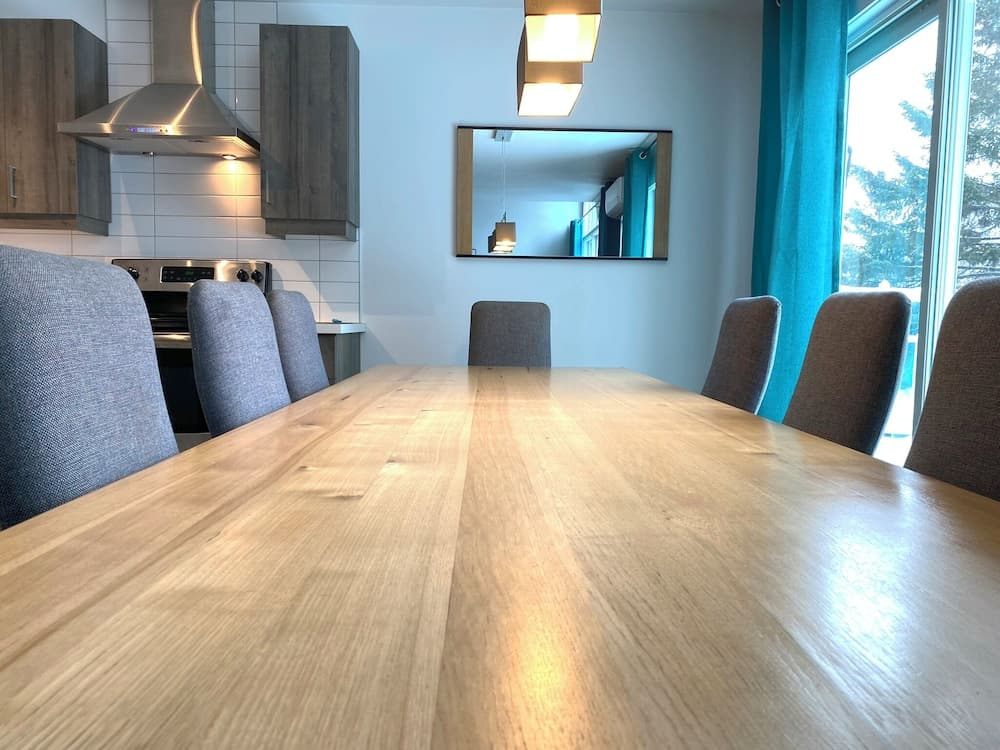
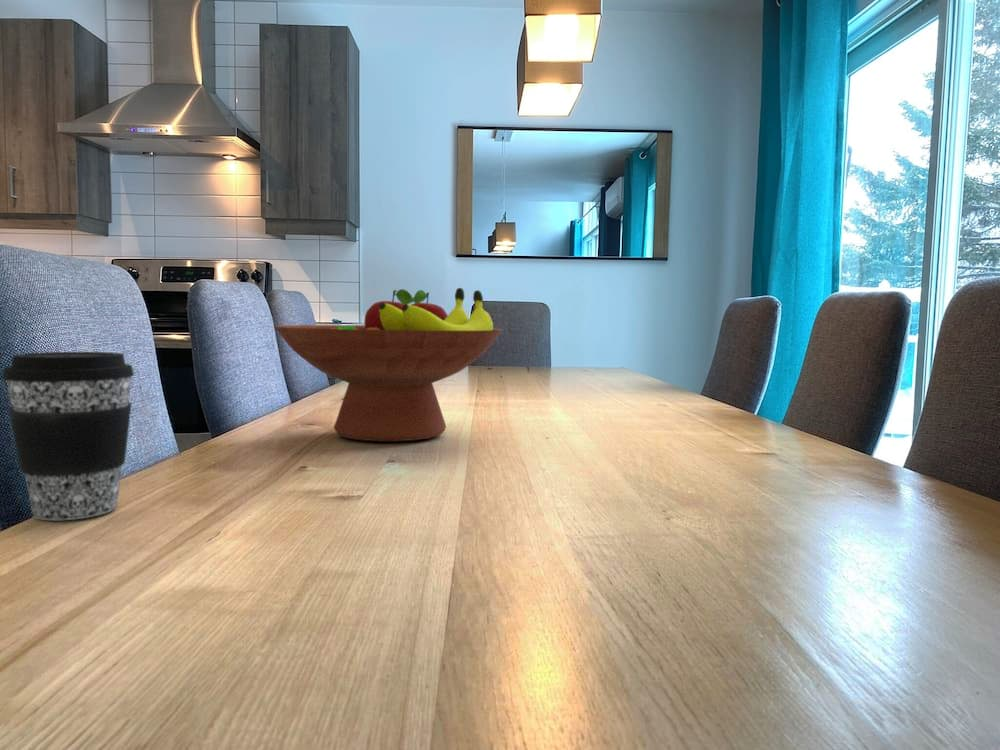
+ fruit bowl [273,287,504,442]
+ coffee cup [1,351,135,521]
